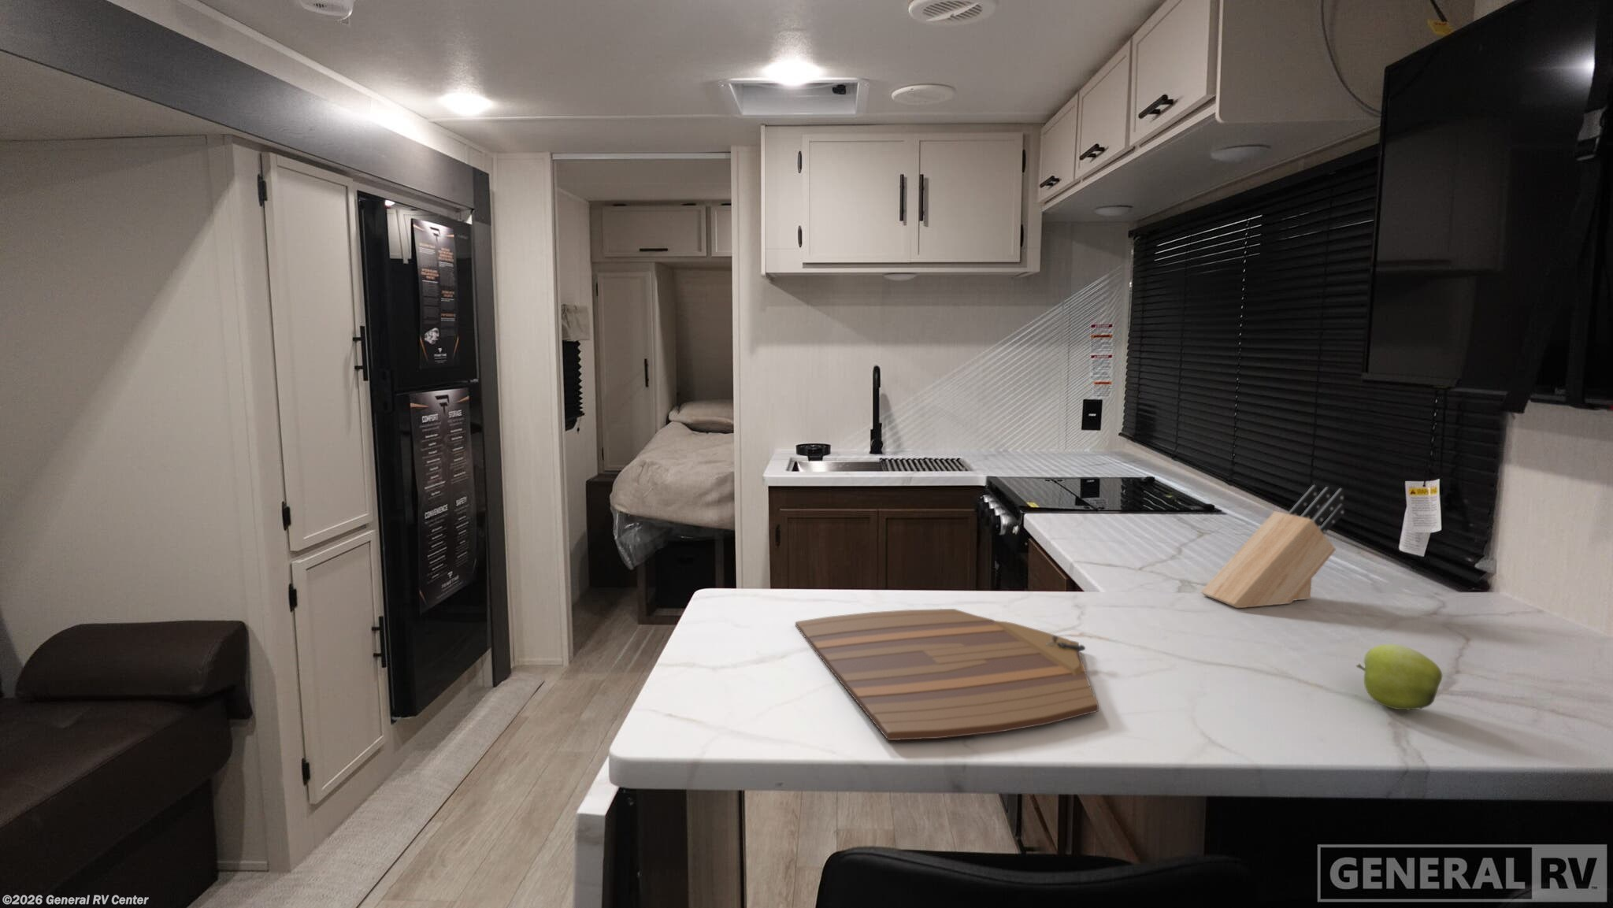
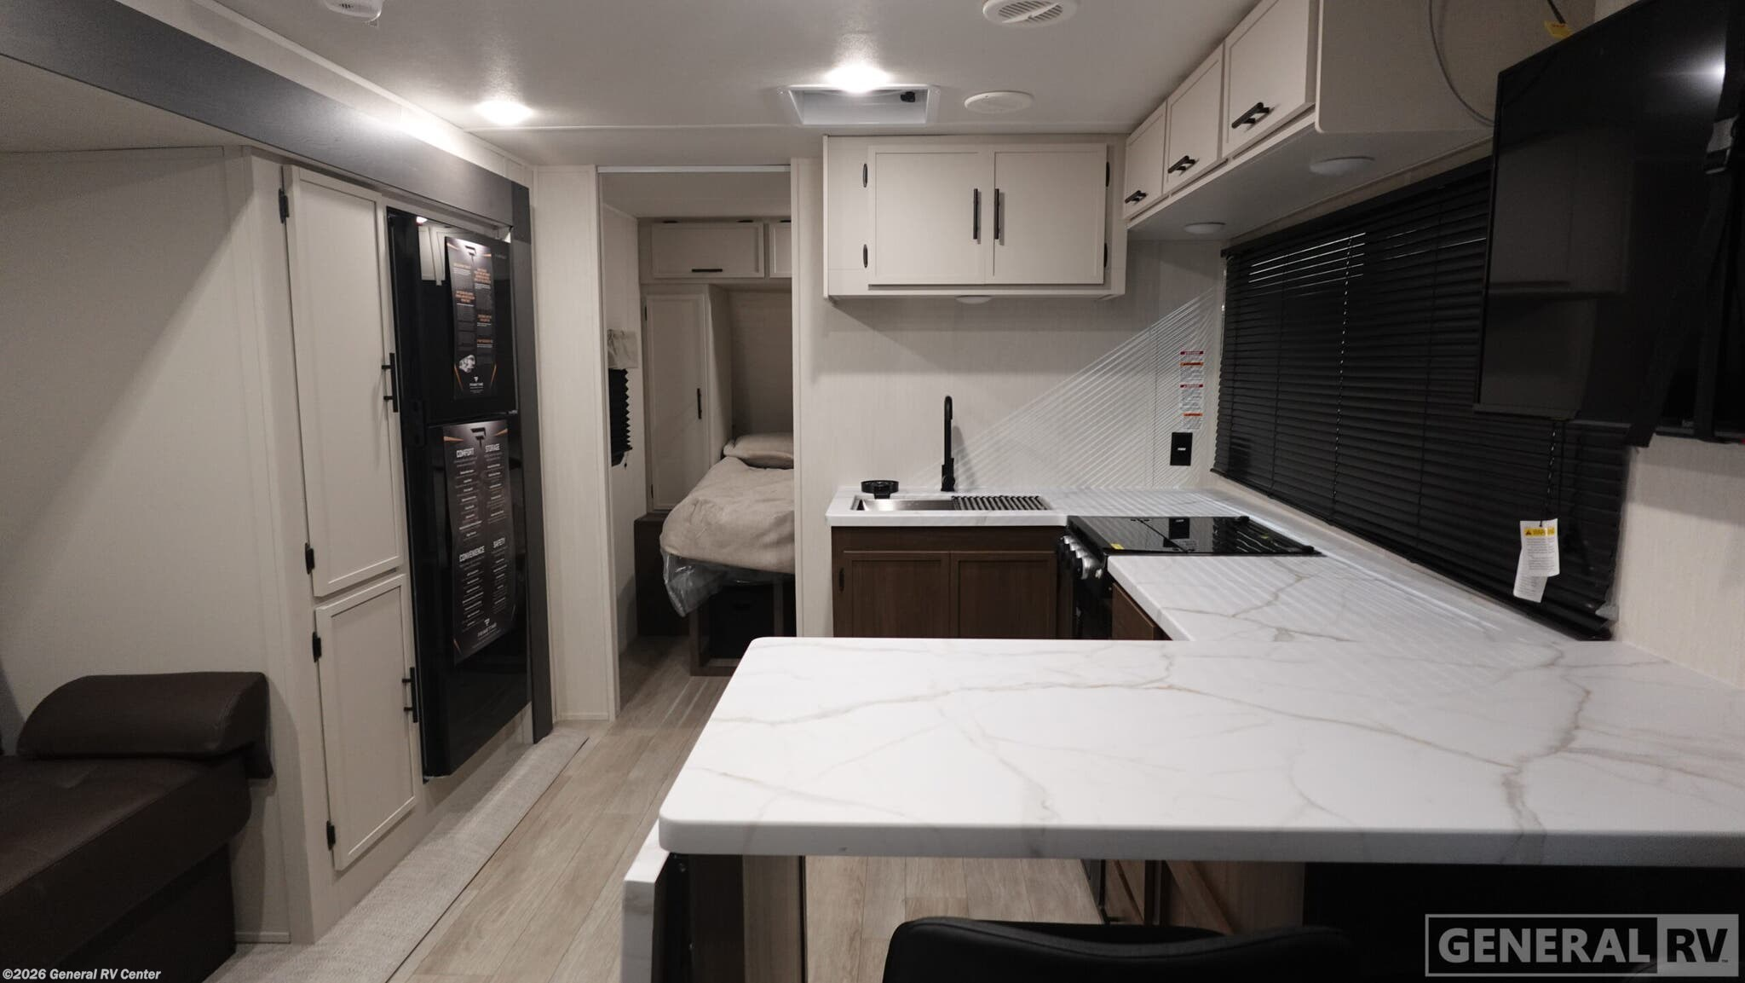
- knife block [1200,484,1345,609]
- cutting board [794,608,1099,741]
- apple [1356,643,1442,710]
